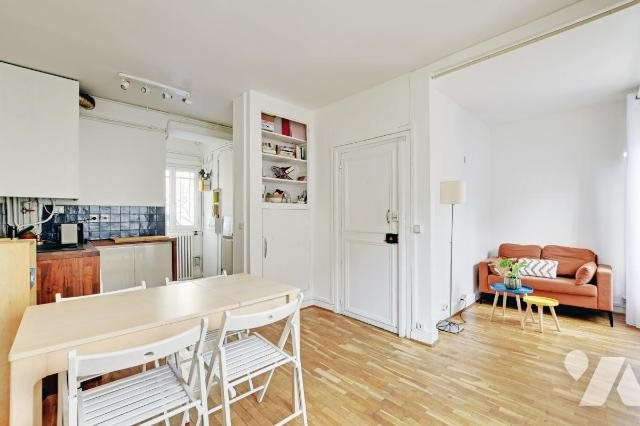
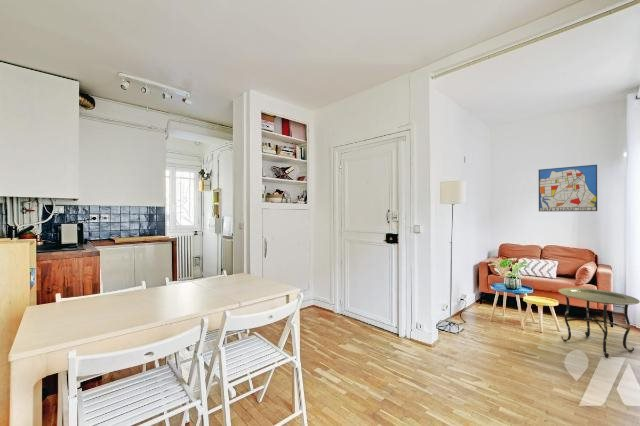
+ wall art [538,164,598,212]
+ side table [557,287,640,359]
